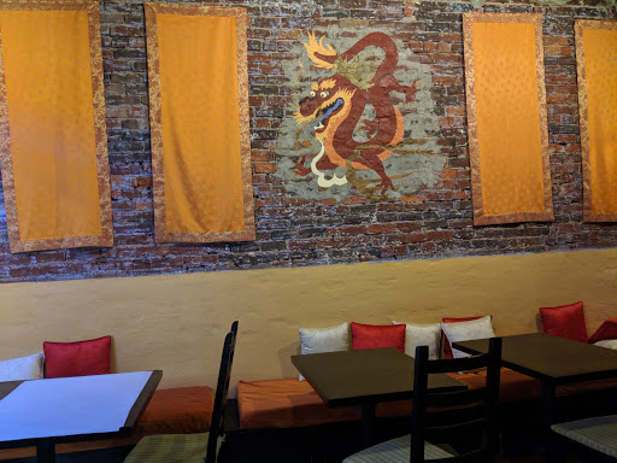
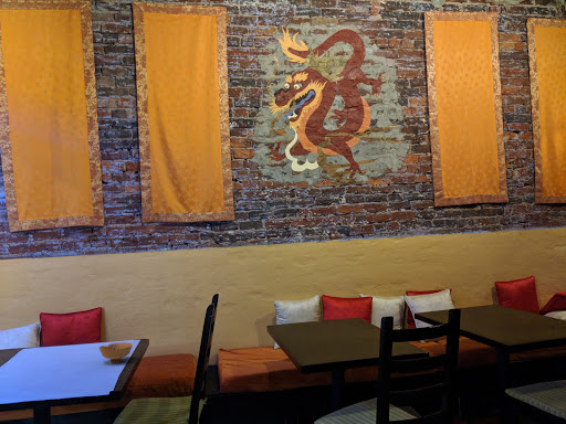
+ bowl [97,341,134,364]
